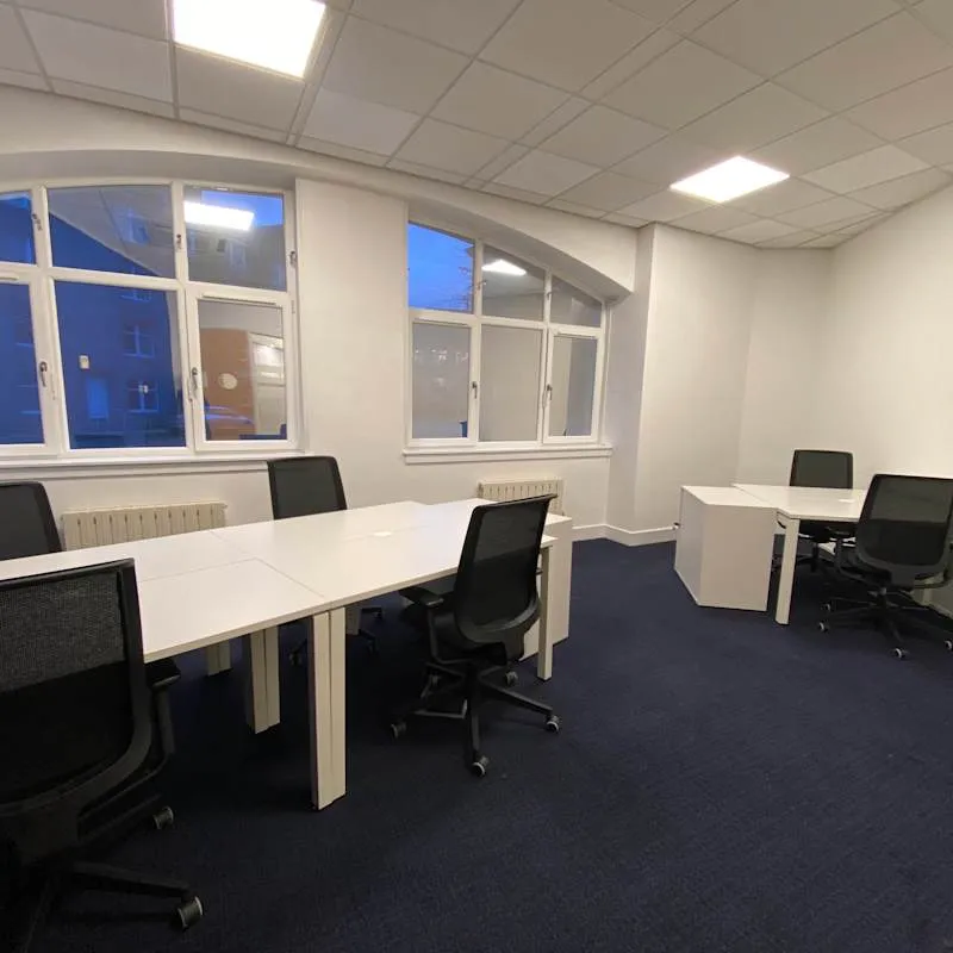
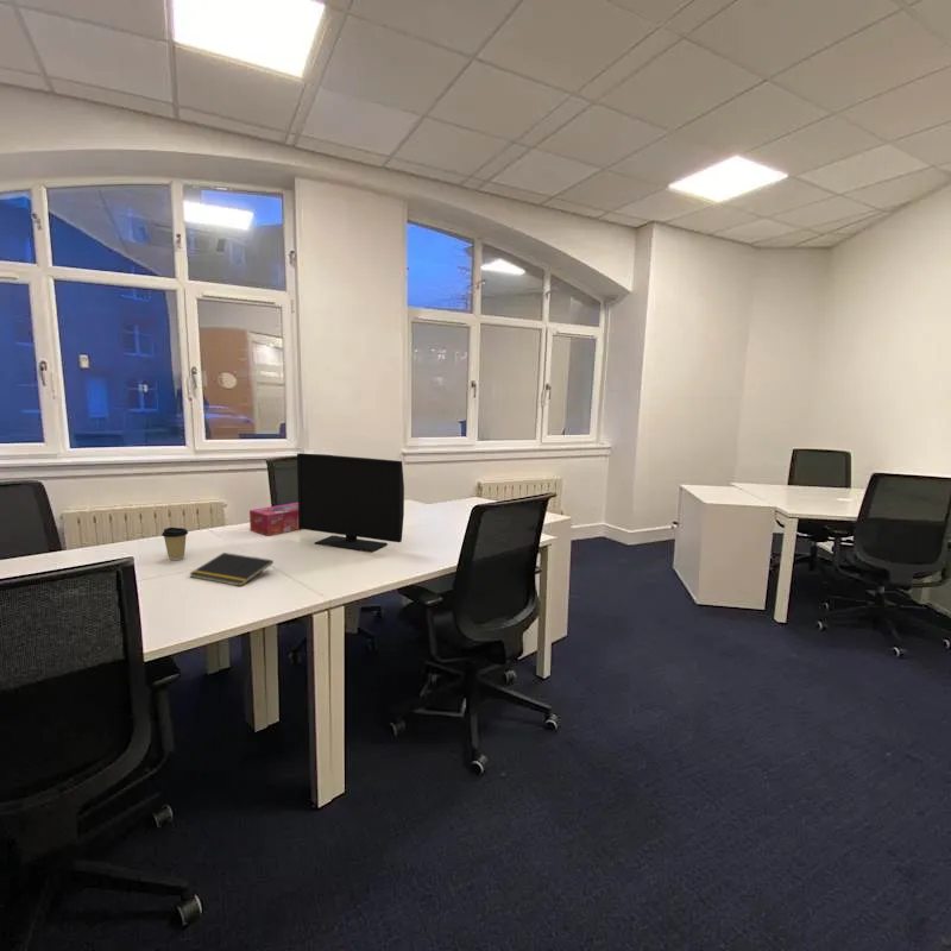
+ tissue box [248,502,300,537]
+ coffee cup [160,527,189,561]
+ notepad [188,552,275,587]
+ monitor [296,452,405,553]
